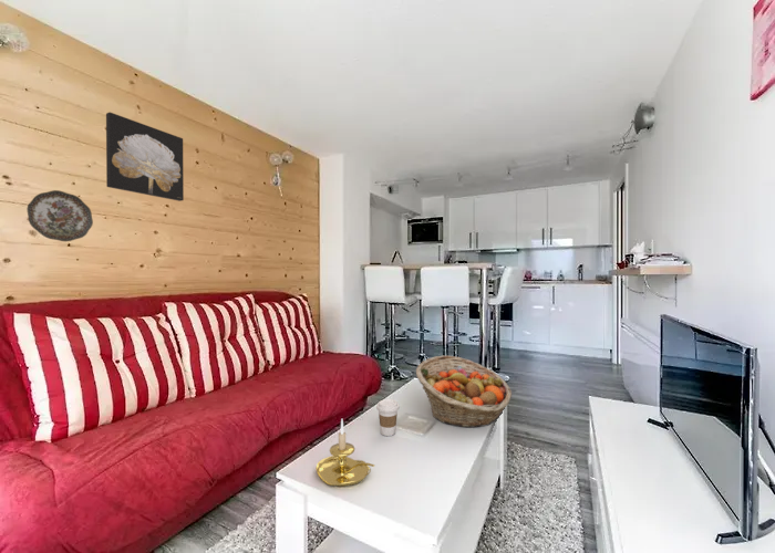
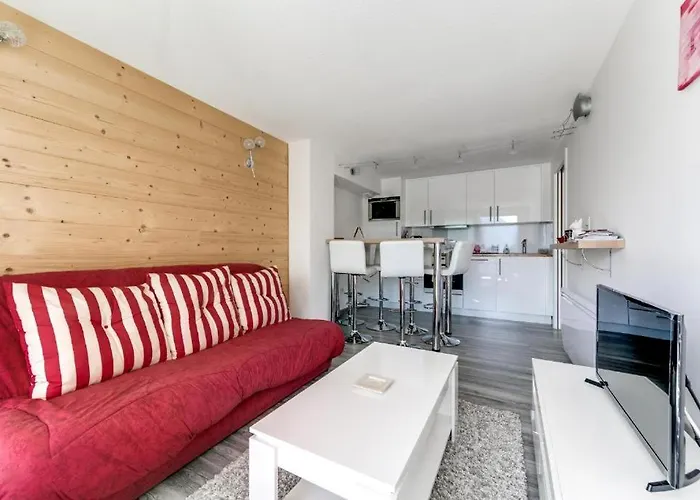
- wall art [105,111,185,202]
- candle holder [314,418,376,488]
- decorative plate [25,189,94,242]
- fruit basket [415,355,513,428]
- coffee cup [375,398,401,437]
